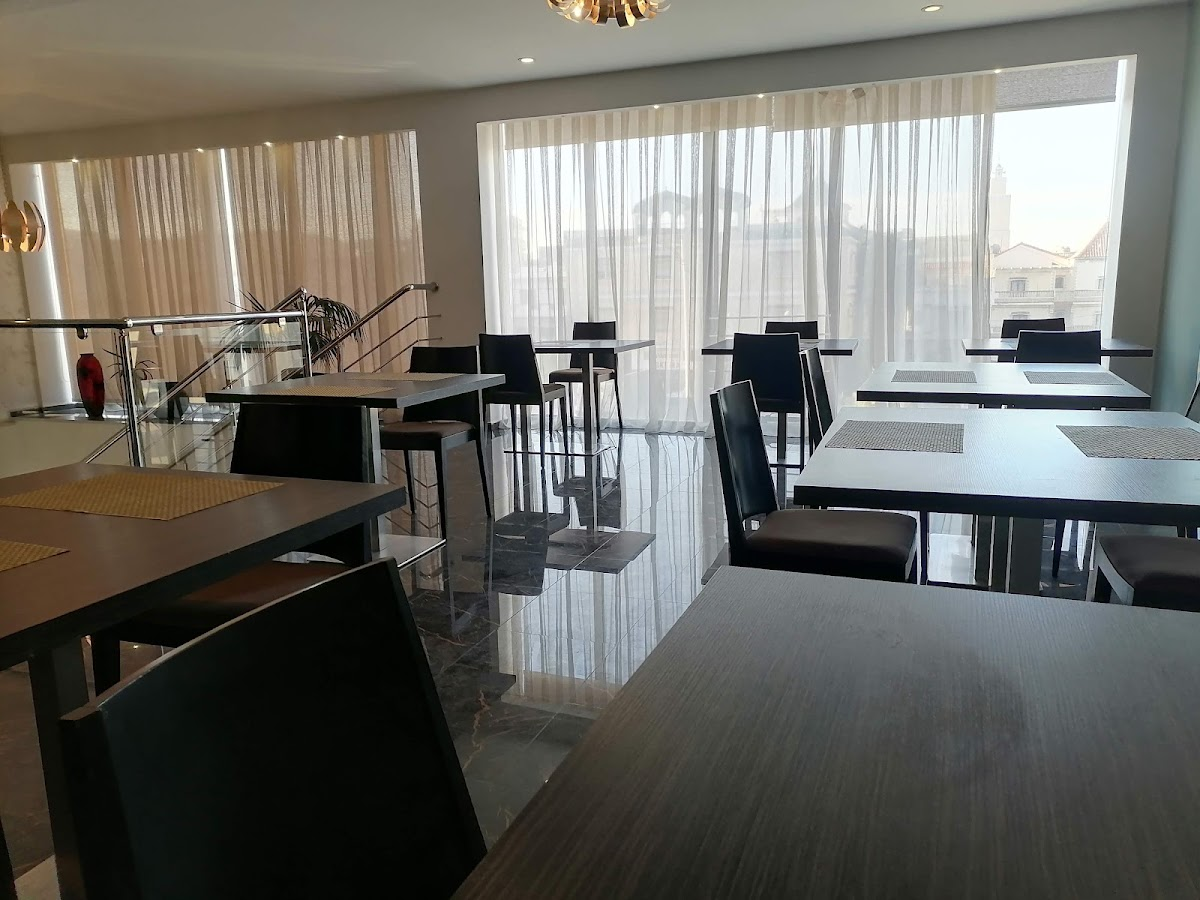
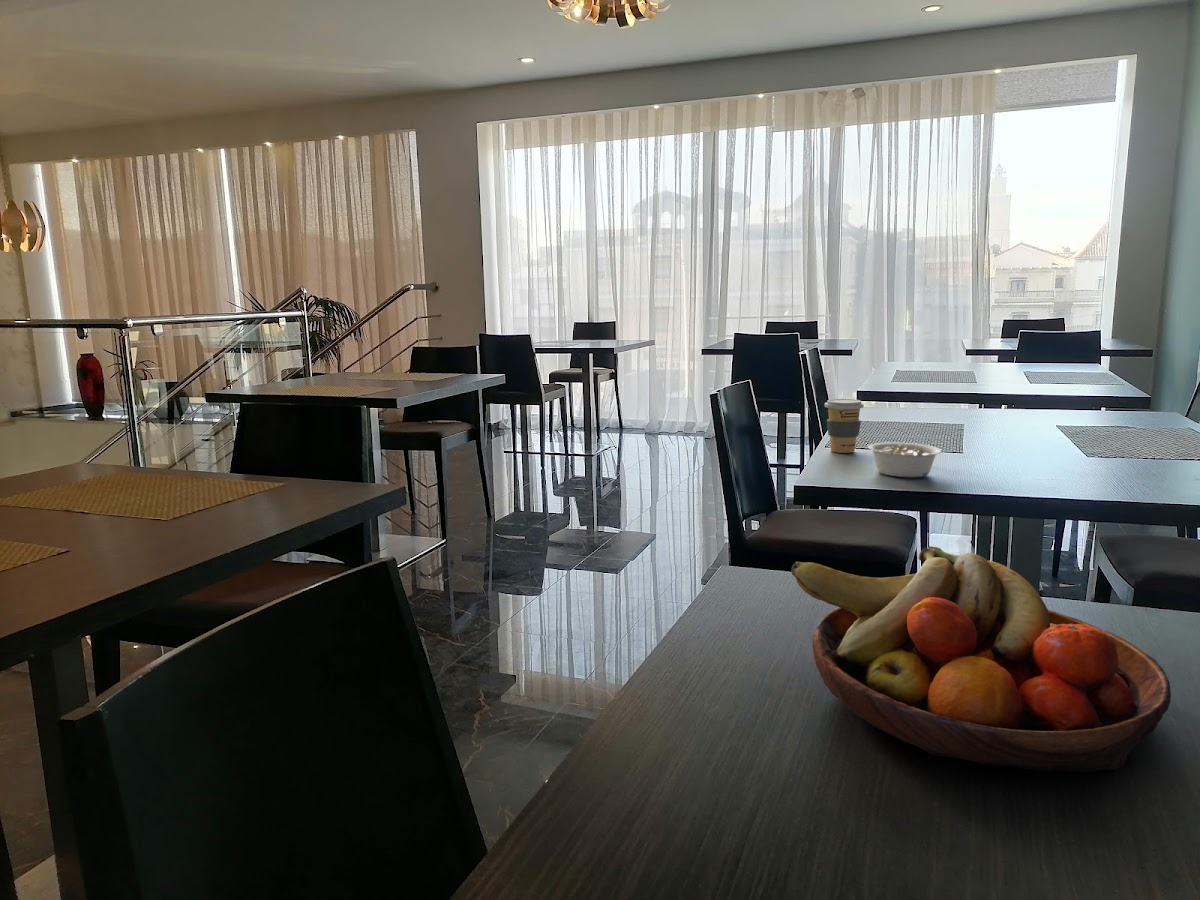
+ legume [867,442,943,478]
+ fruit bowl [790,545,1172,773]
+ coffee cup [824,398,865,454]
